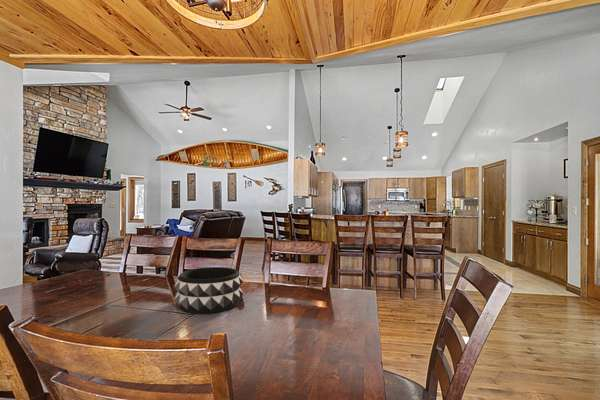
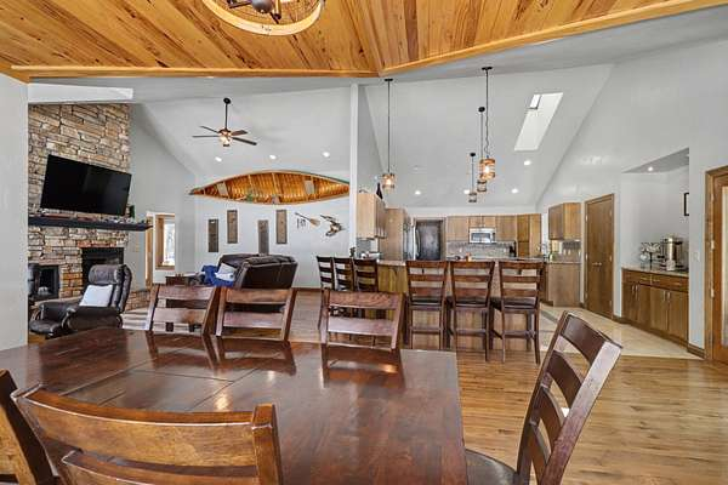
- decorative bowl [173,266,244,315]
